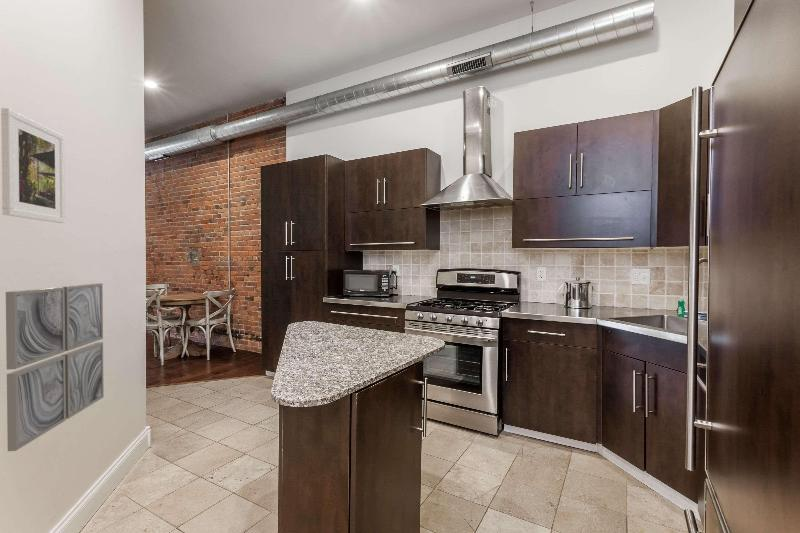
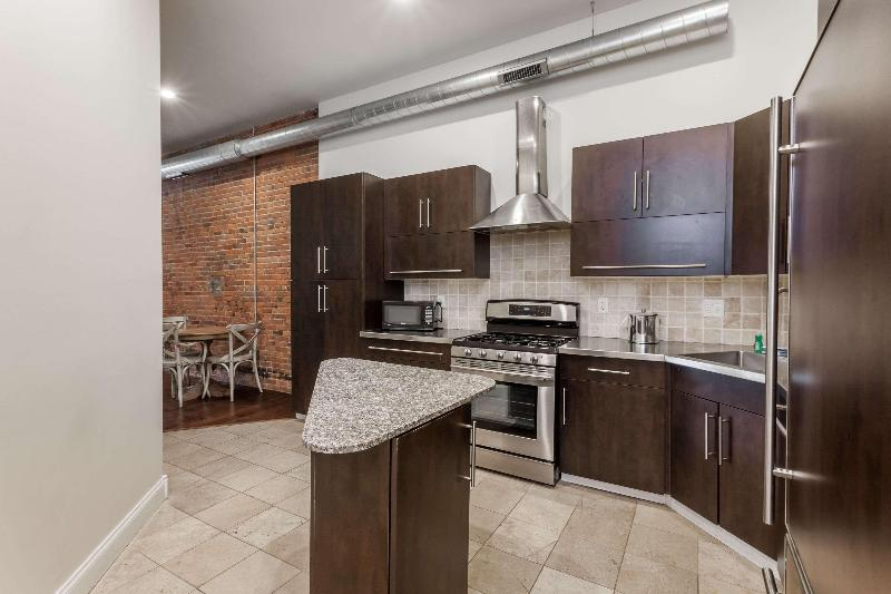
- wall art [5,282,105,452]
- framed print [0,107,66,224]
